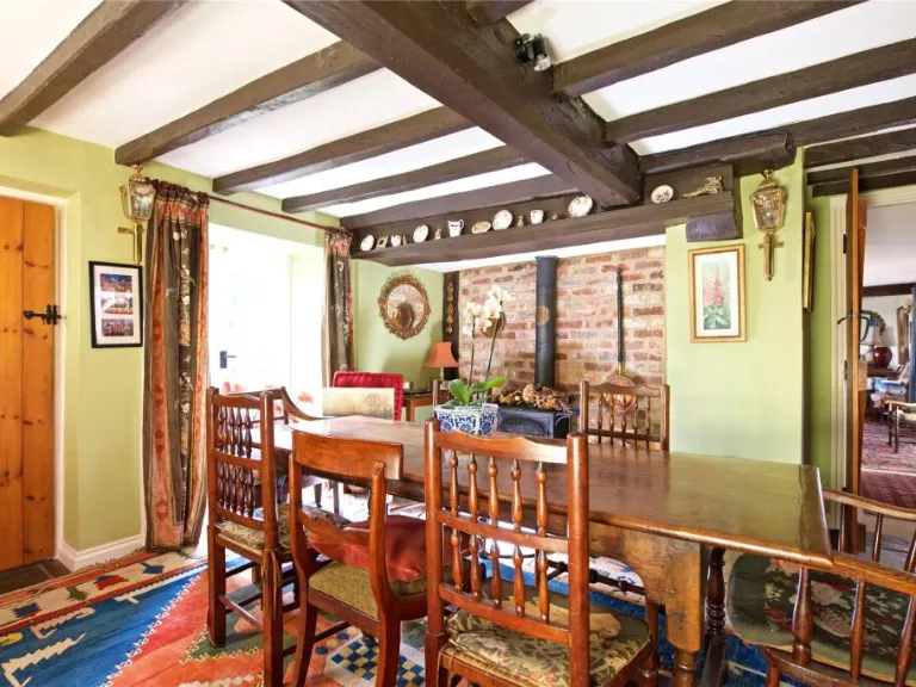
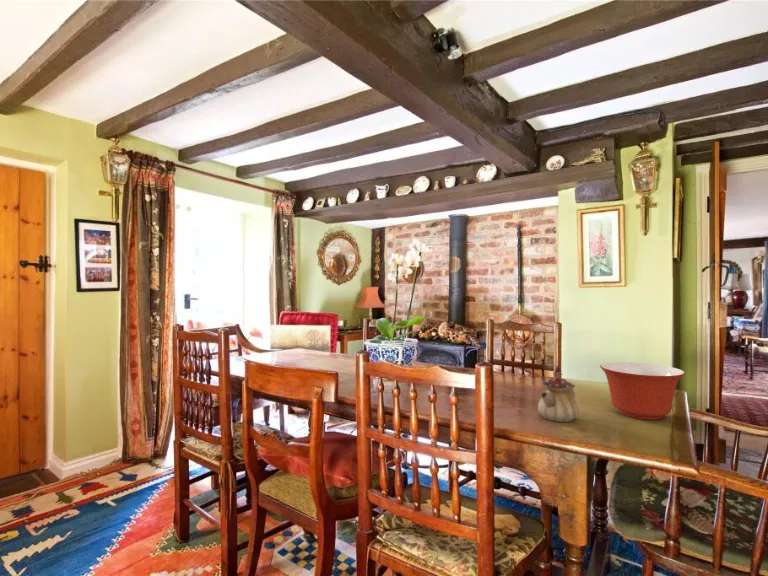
+ mixing bowl [599,361,686,421]
+ teapot [537,371,580,423]
